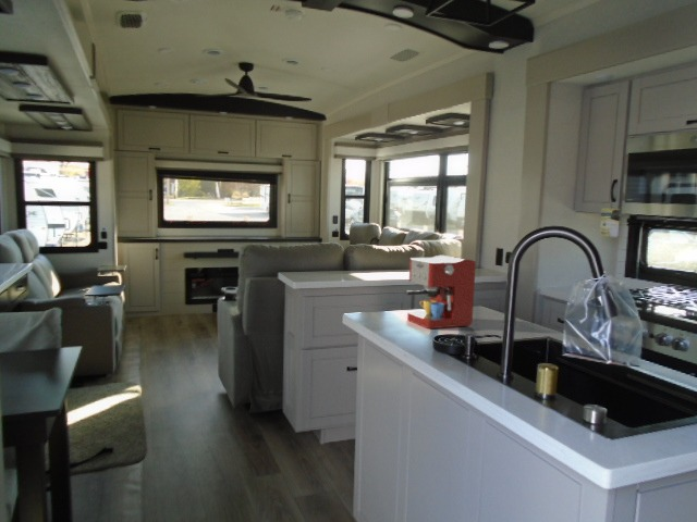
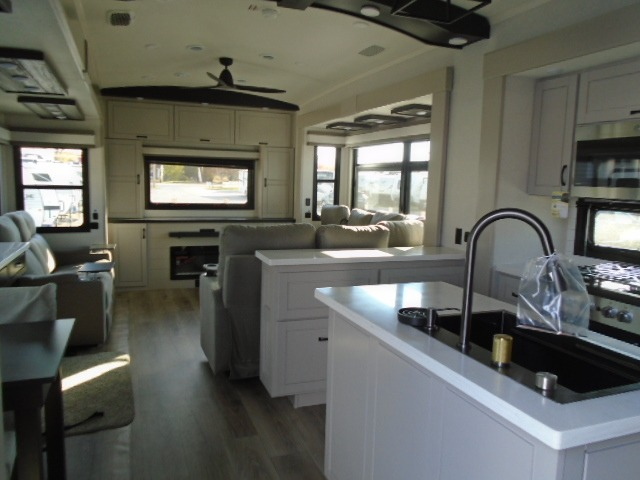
- coffee maker [404,254,477,330]
